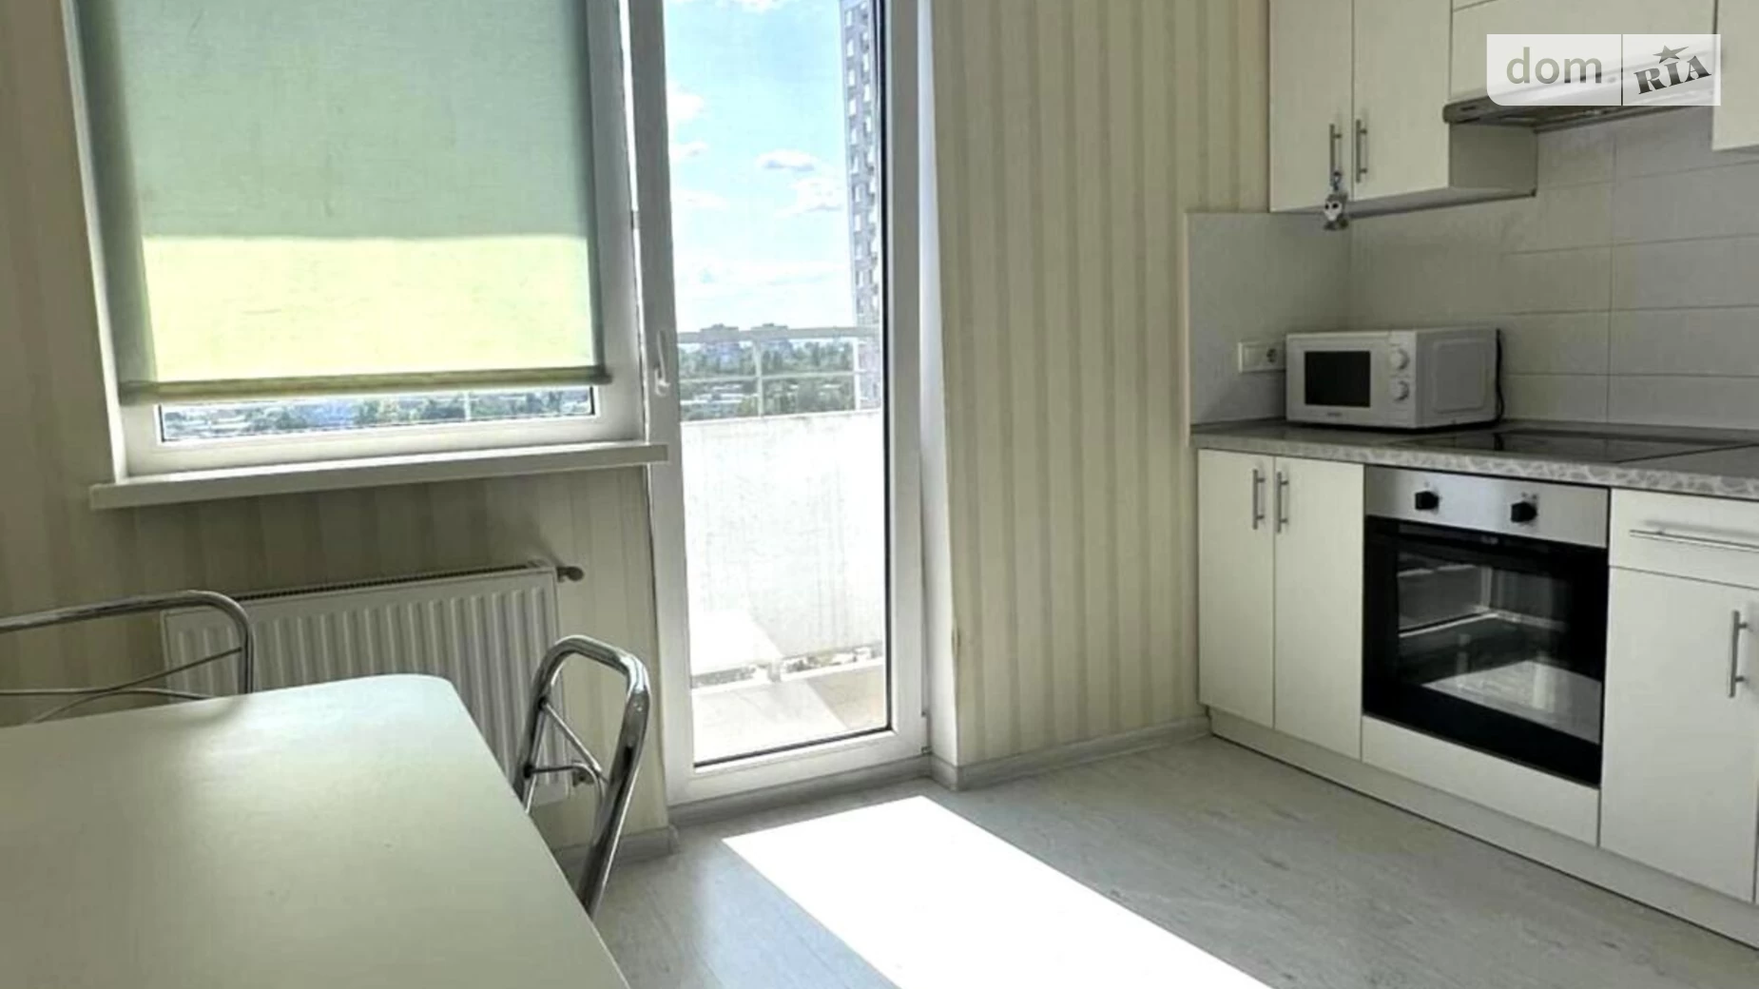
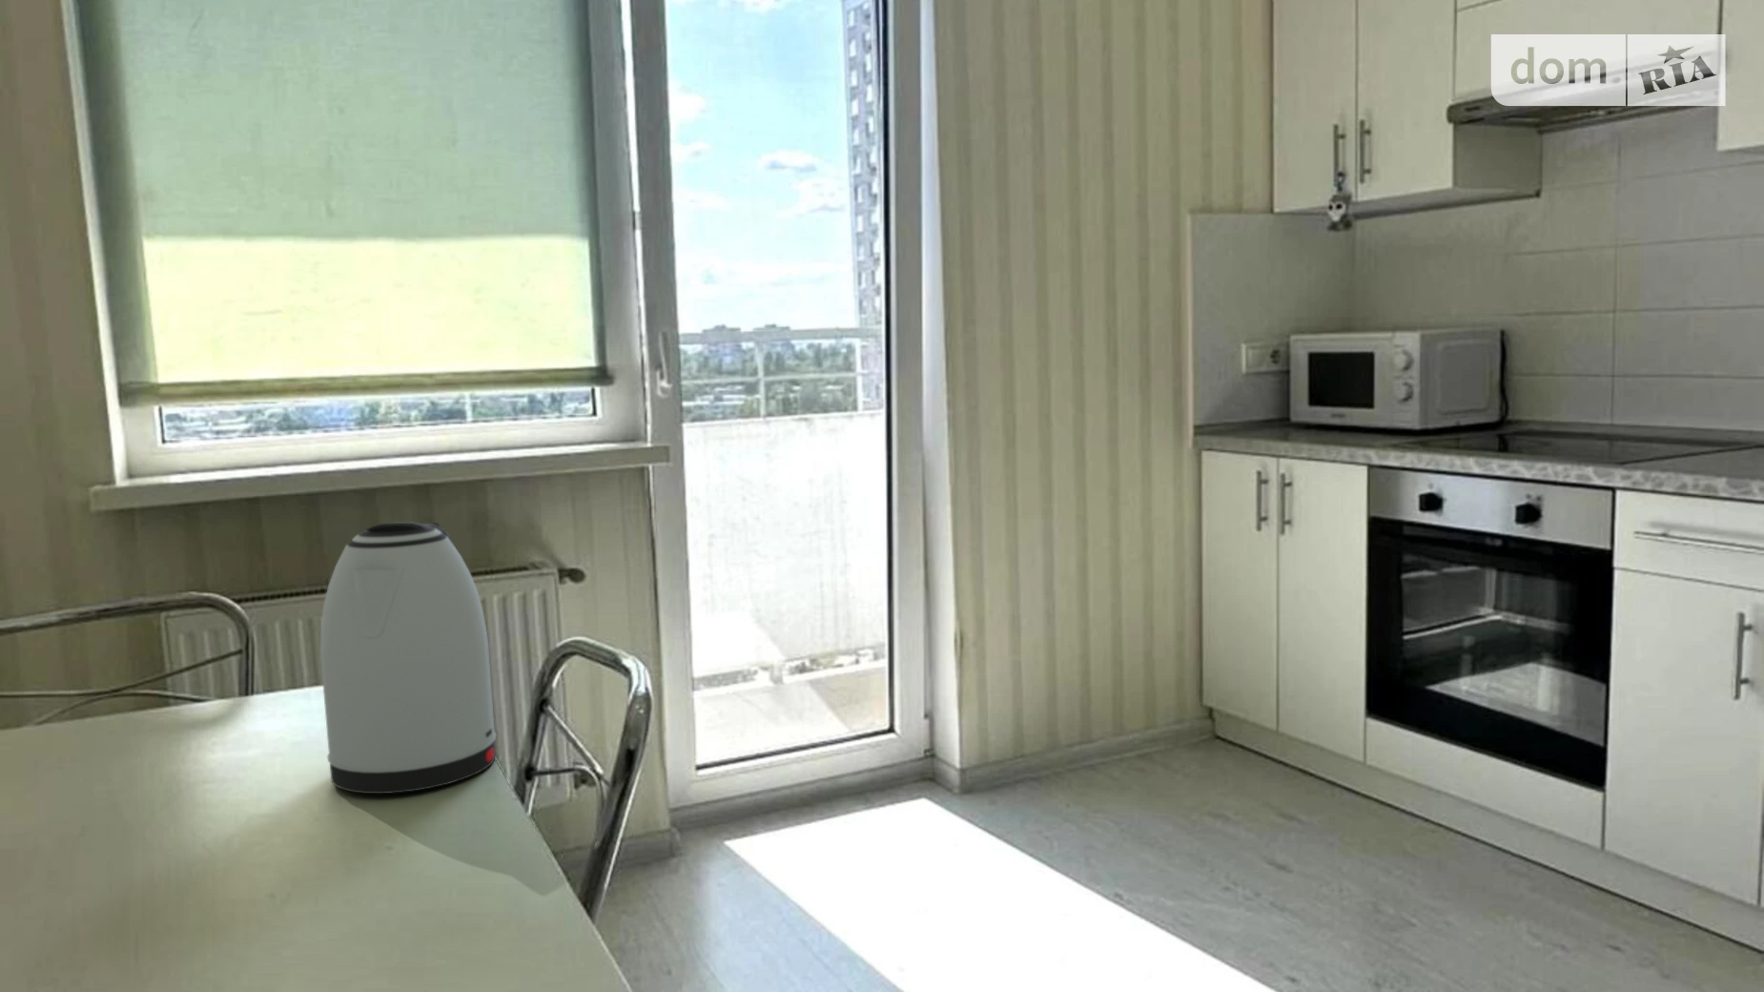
+ kettle [320,521,497,795]
